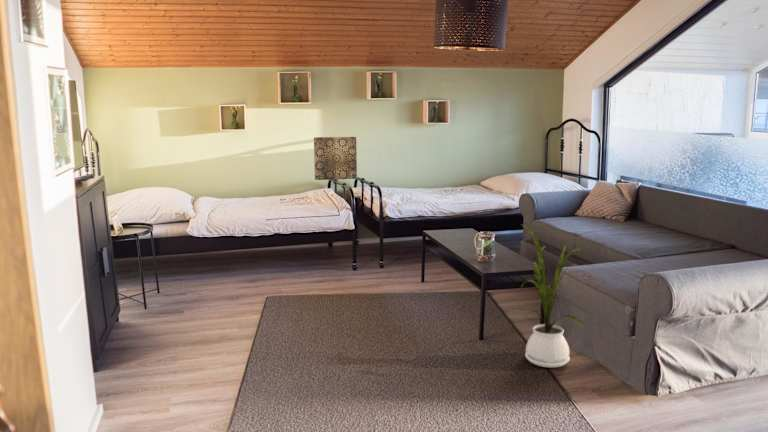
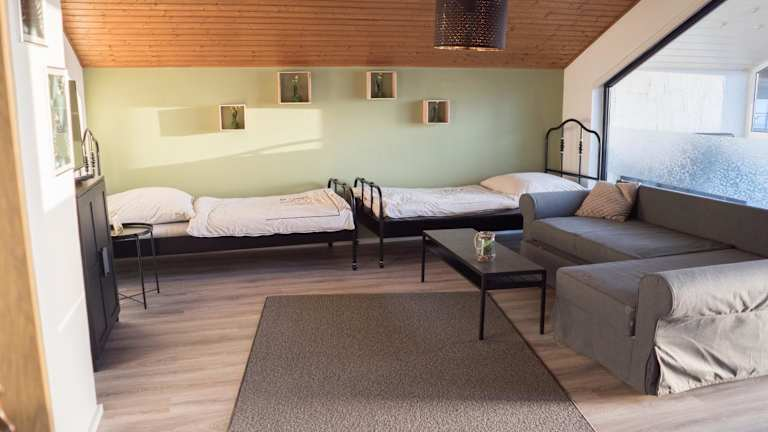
- house plant [516,222,584,368]
- wall art [313,136,358,181]
